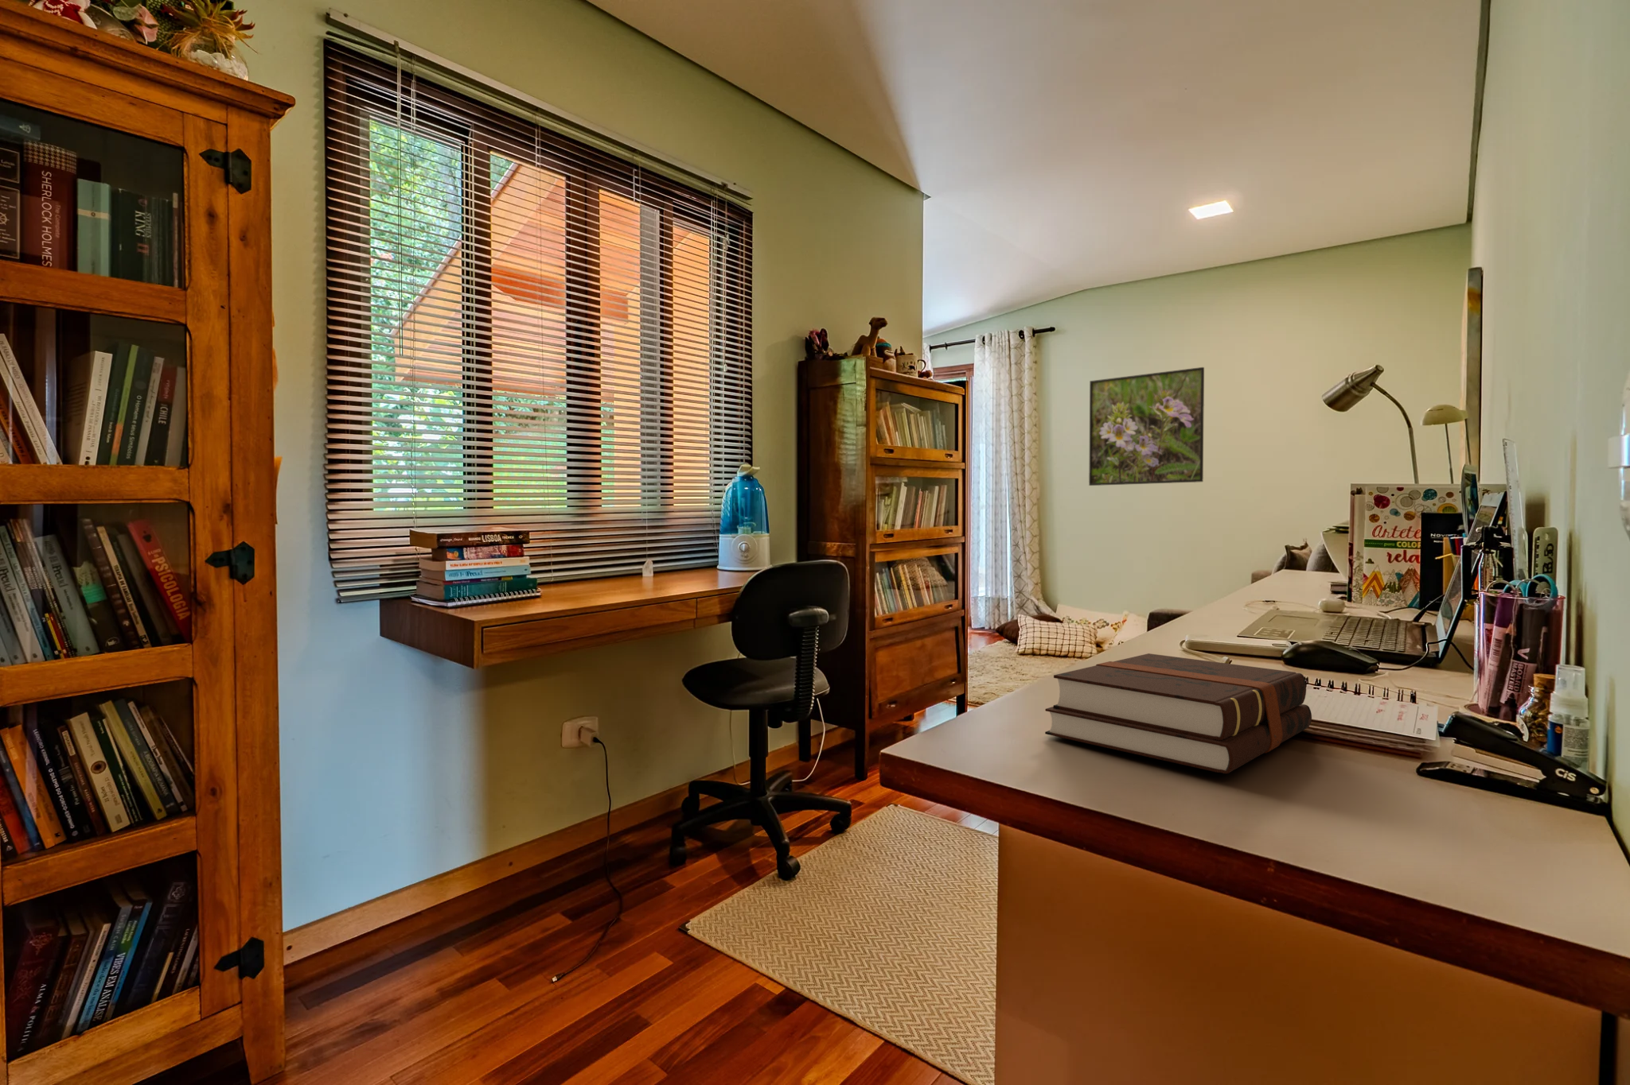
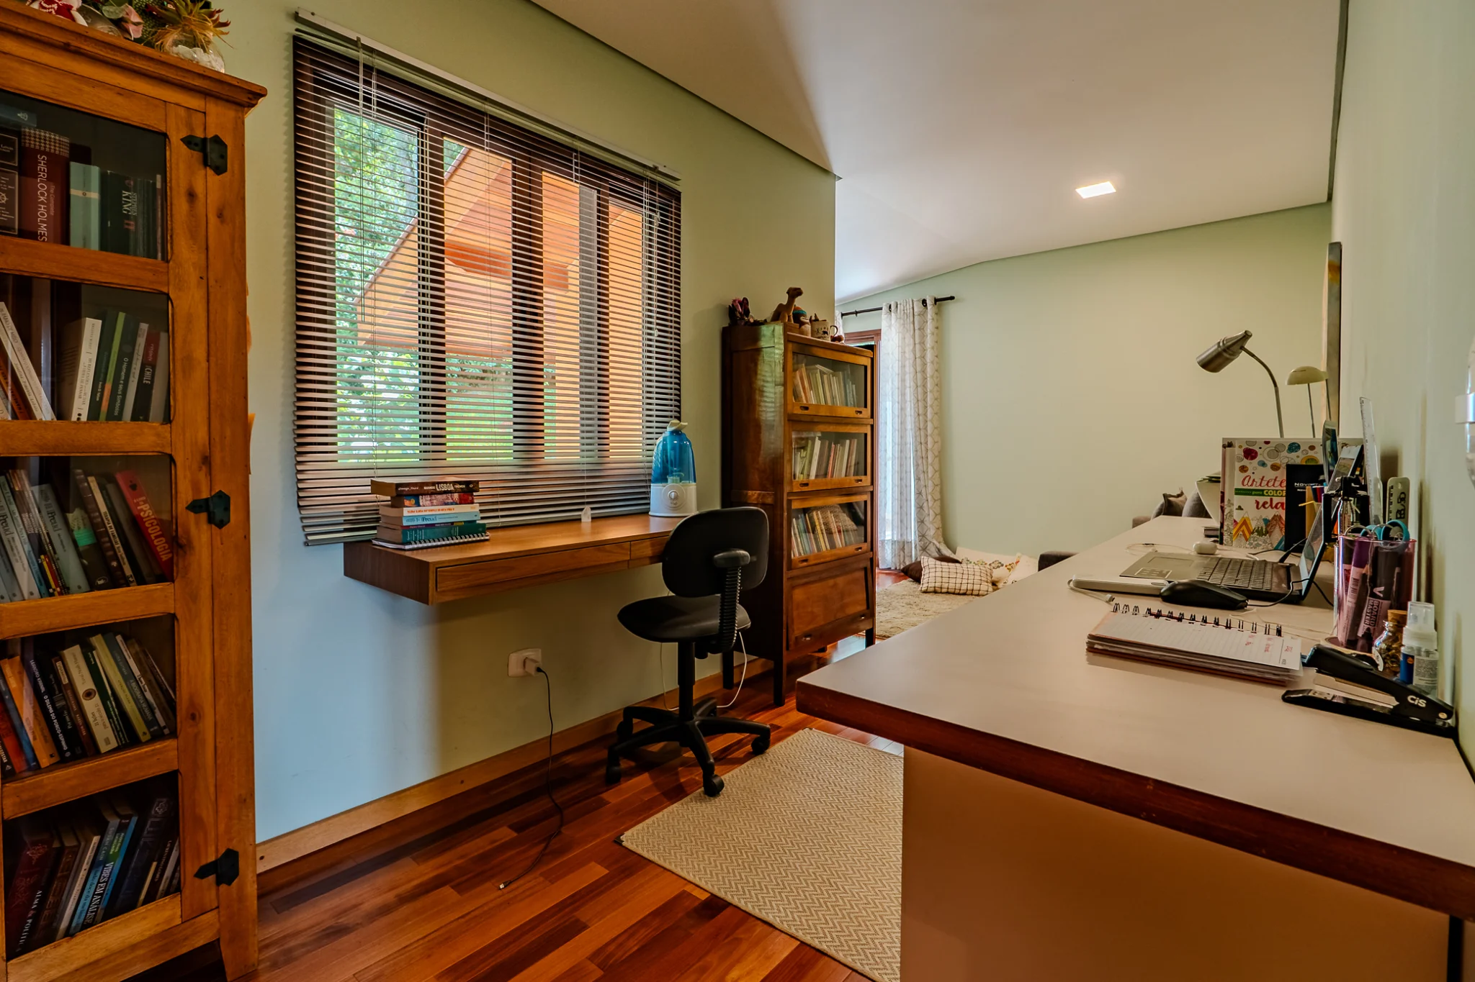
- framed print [1088,367,1205,487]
- hardback book [1045,653,1312,774]
